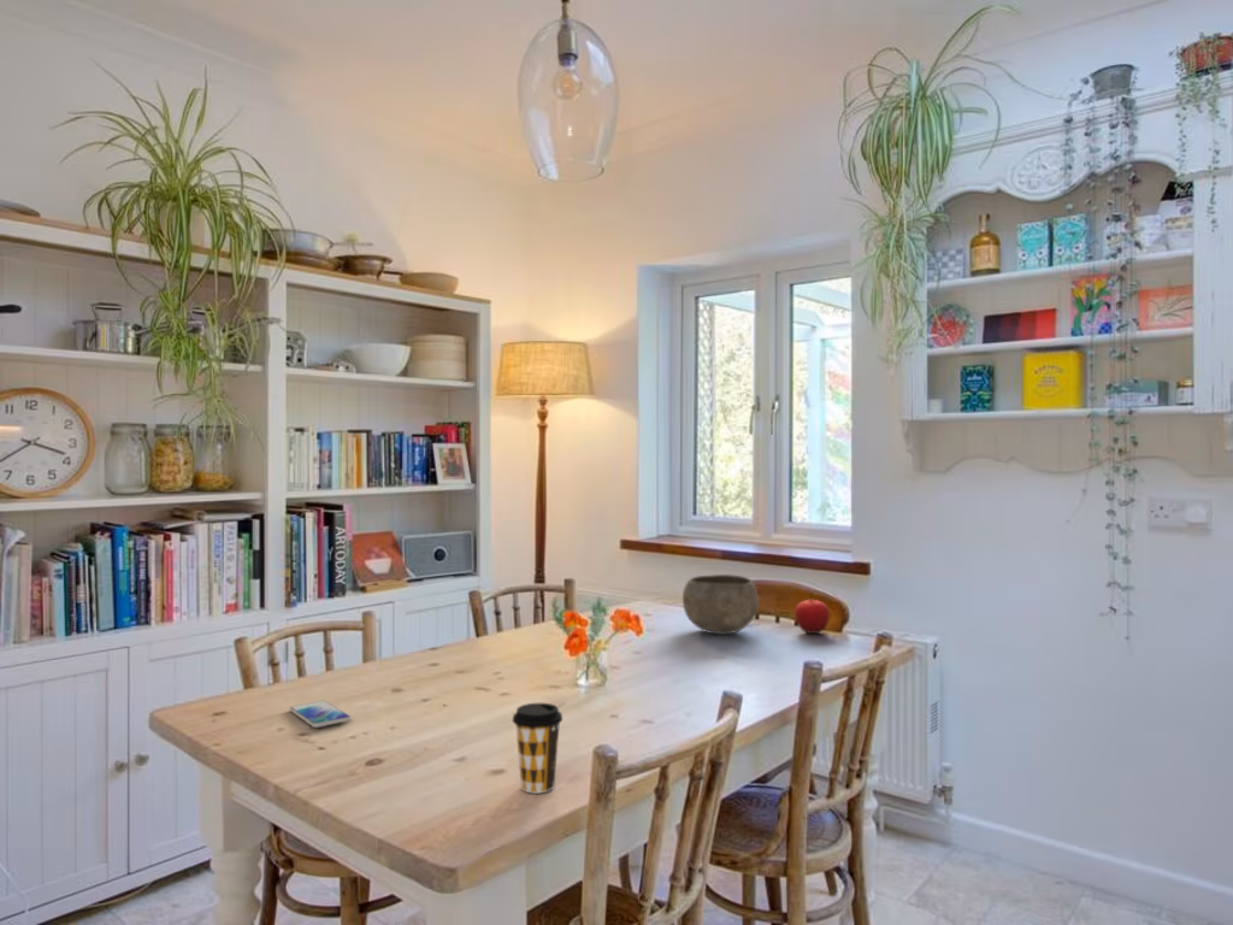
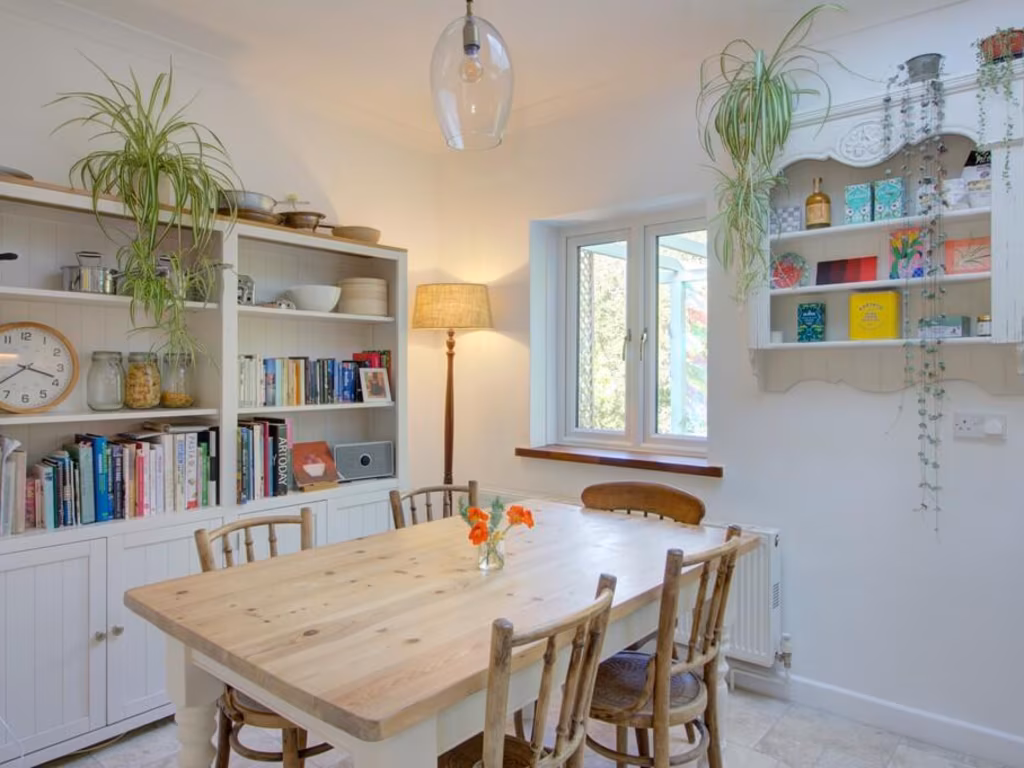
- smartphone [289,700,353,729]
- fruit [794,597,831,635]
- bowl [682,573,760,636]
- coffee cup [512,702,564,794]
